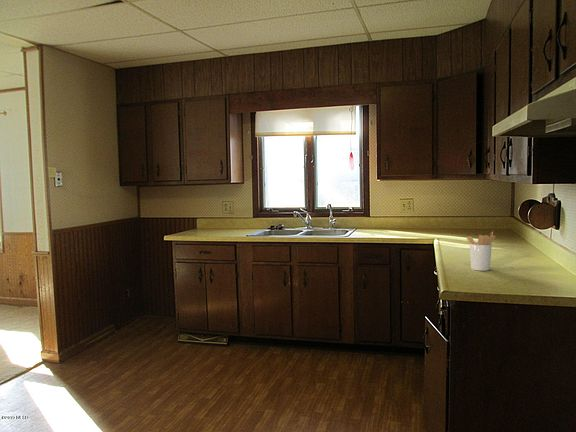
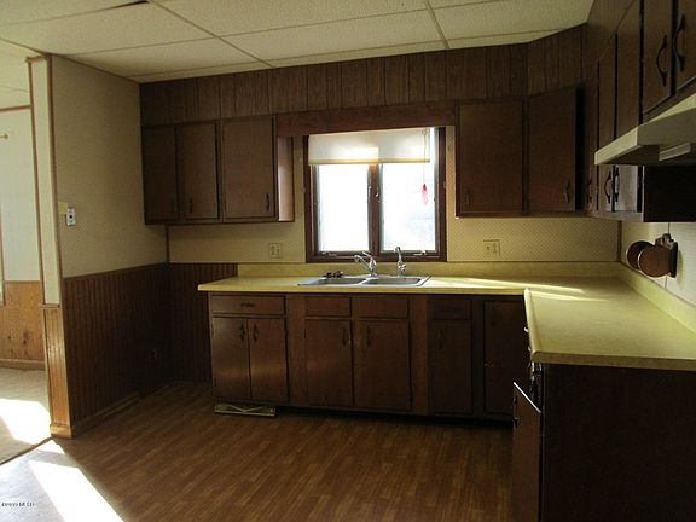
- utensil holder [466,231,496,272]
